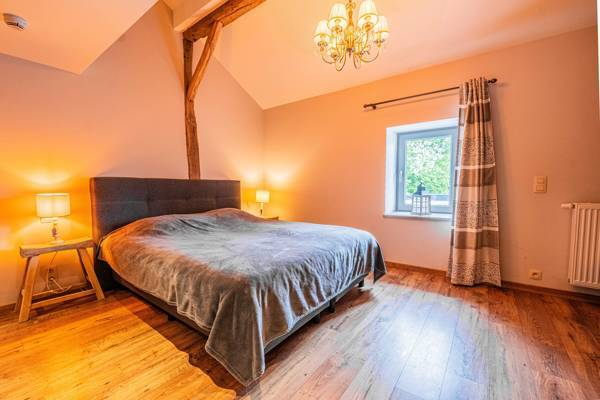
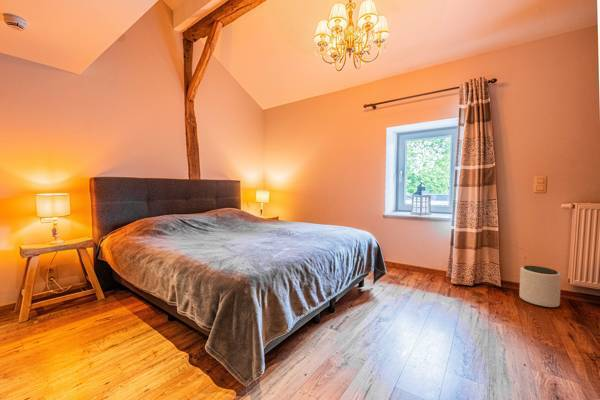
+ plant pot [518,265,562,308]
